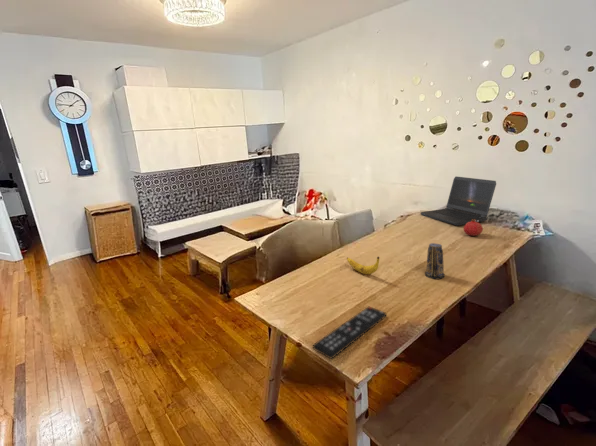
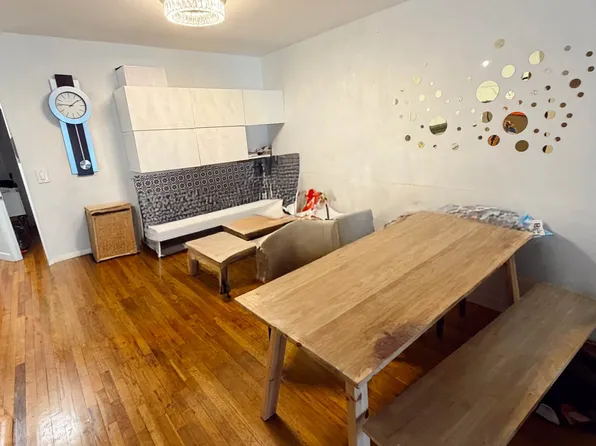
- candle [424,242,445,280]
- laptop computer [419,175,497,227]
- fruit [463,219,484,237]
- remote control [312,306,387,360]
- banana [346,256,380,275]
